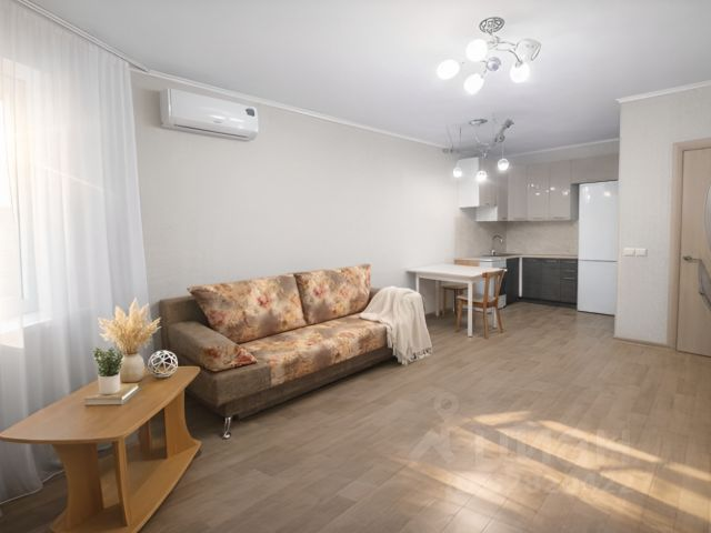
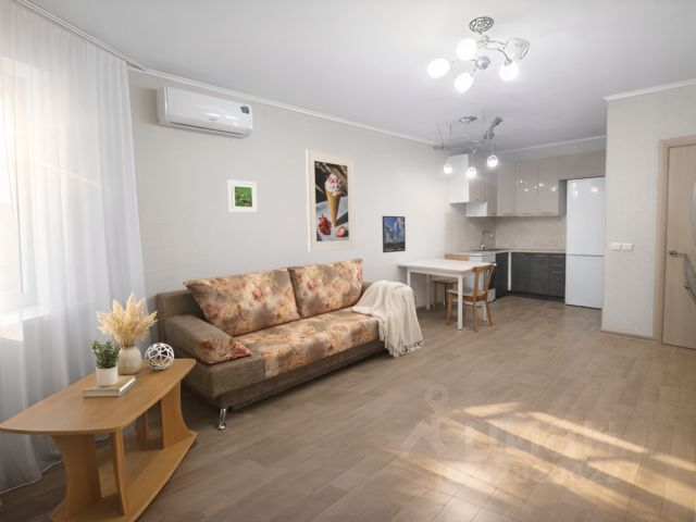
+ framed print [304,149,357,252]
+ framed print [381,215,407,253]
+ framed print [227,178,259,214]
